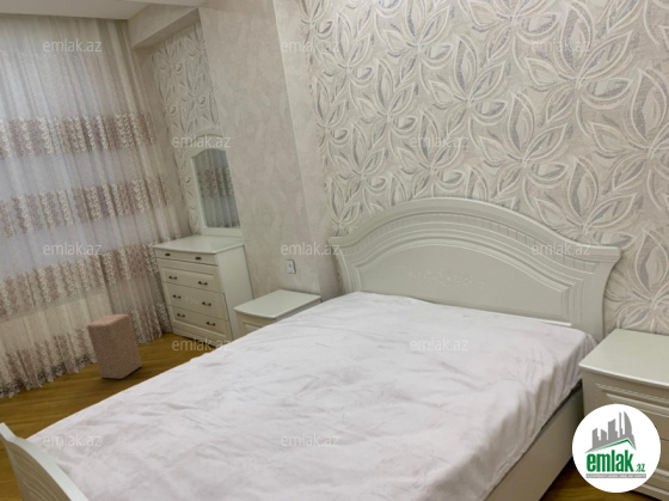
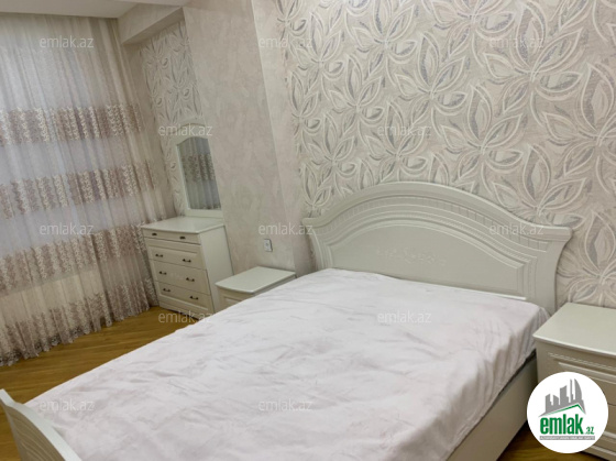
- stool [86,313,143,380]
